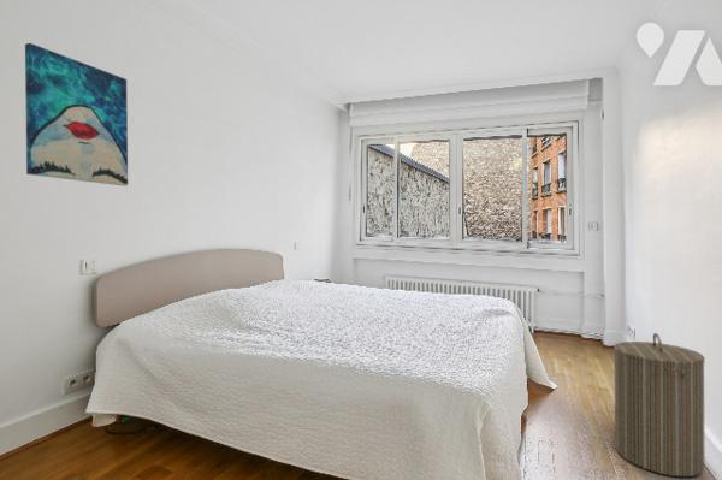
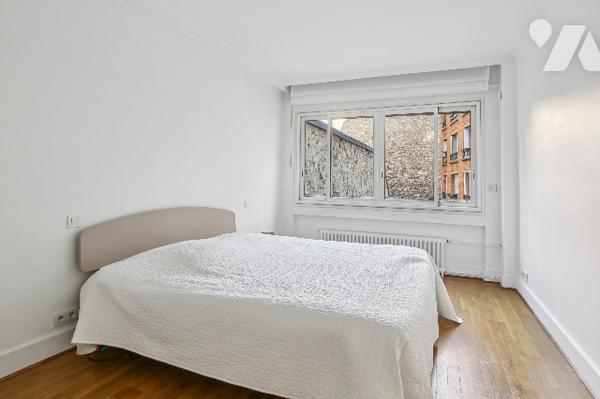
- laundry hamper [612,332,706,478]
- wall art [24,42,129,188]
